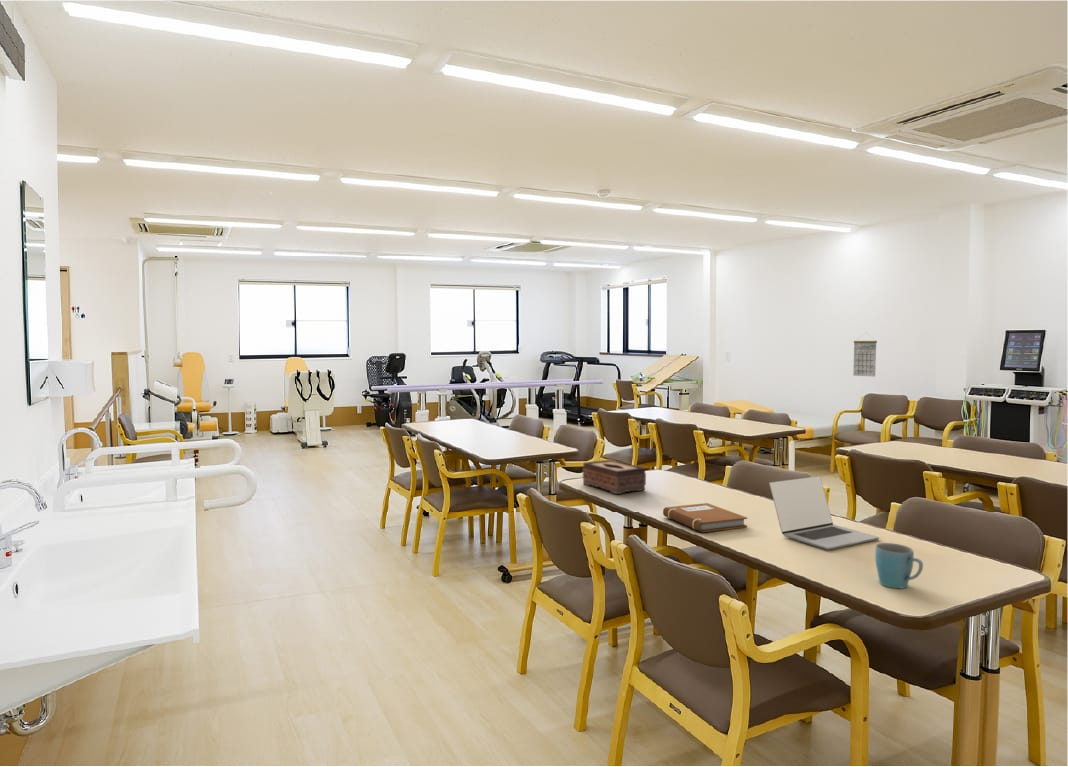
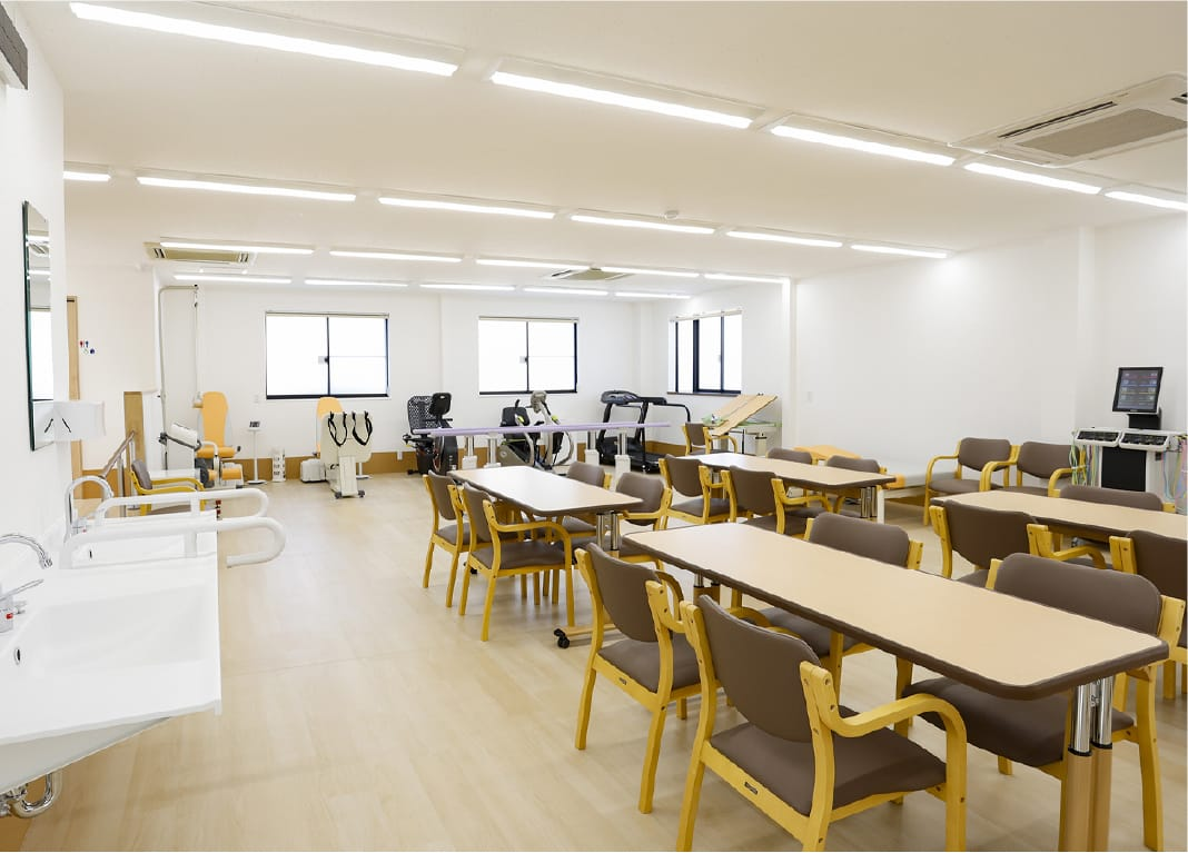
- mug [874,542,924,589]
- calendar [852,333,878,378]
- tissue box [582,459,647,495]
- laptop [768,475,880,551]
- notebook [662,502,748,533]
